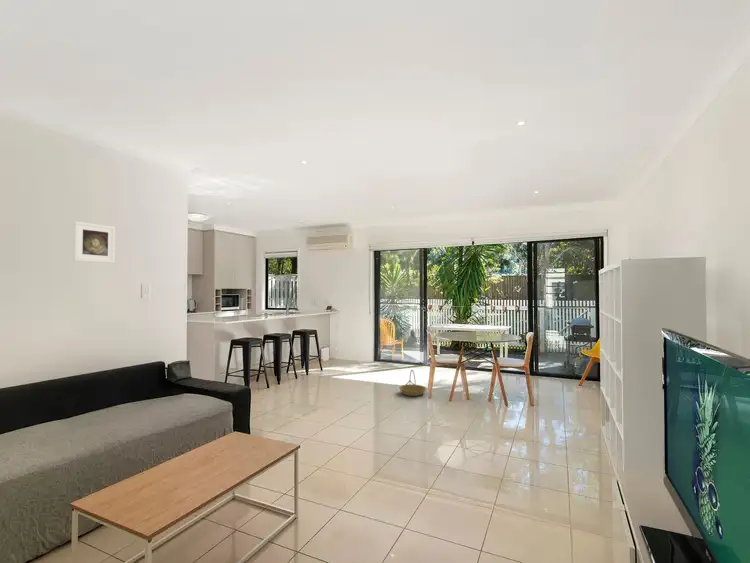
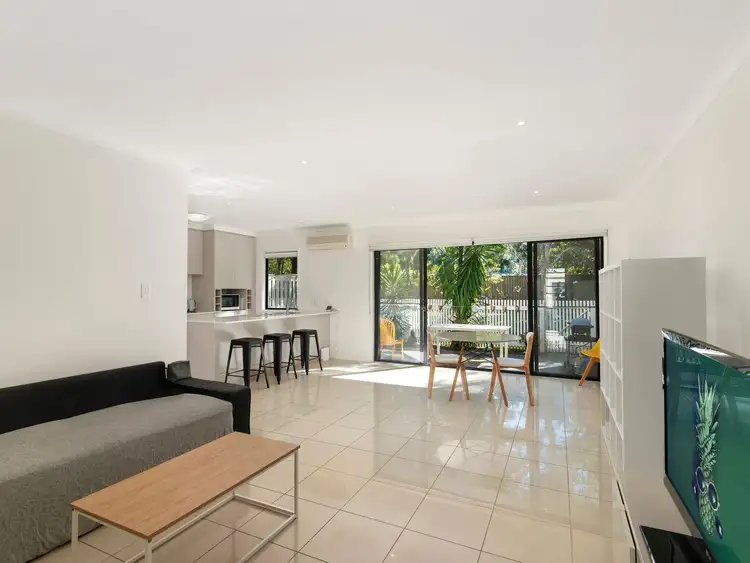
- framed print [72,220,116,264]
- basket [398,369,427,397]
